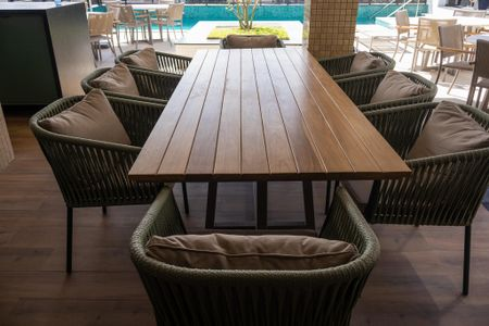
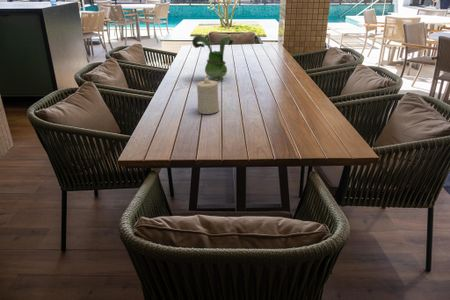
+ toy figurine [191,34,234,81]
+ candle [196,76,220,115]
